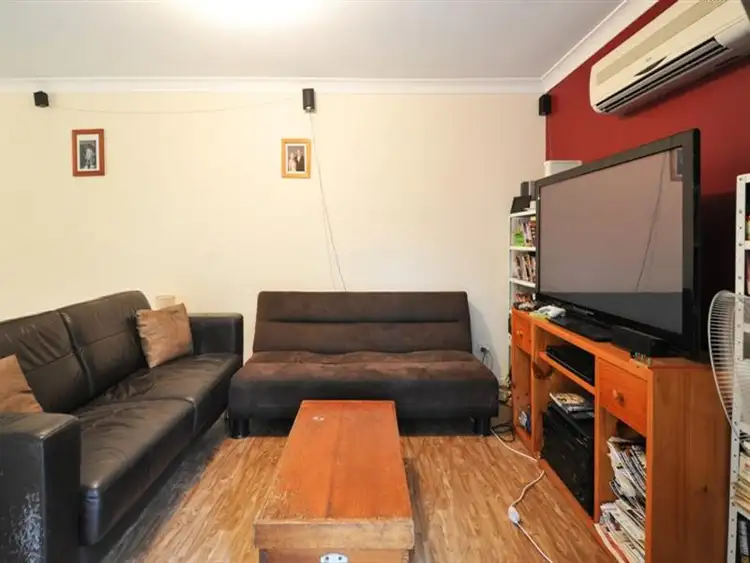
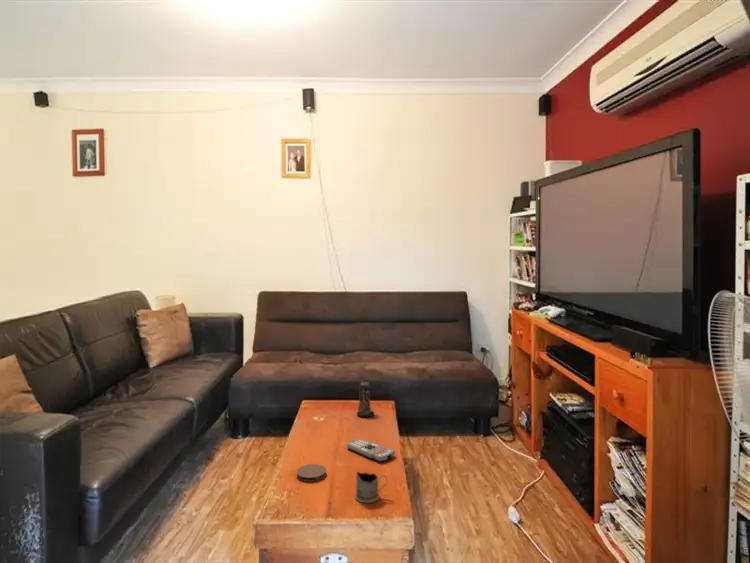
+ candle [356,381,375,418]
+ remote control [346,438,396,463]
+ coaster [296,463,327,483]
+ tea glass holder [354,471,389,504]
